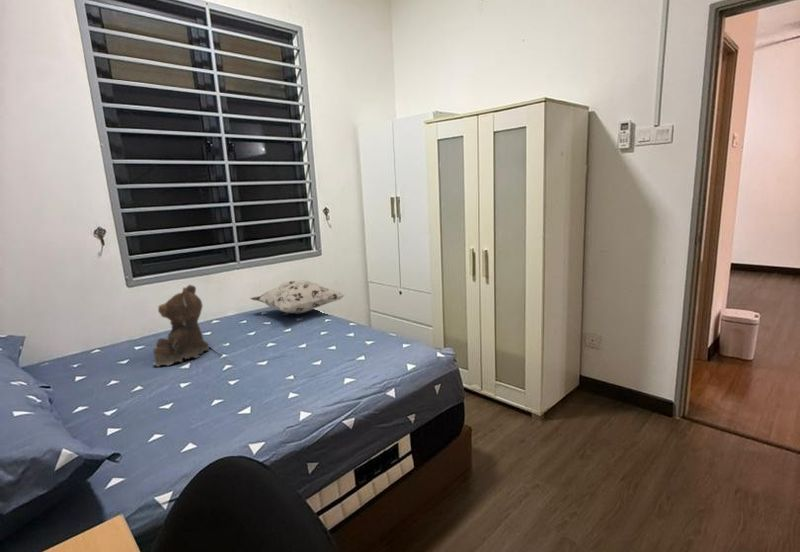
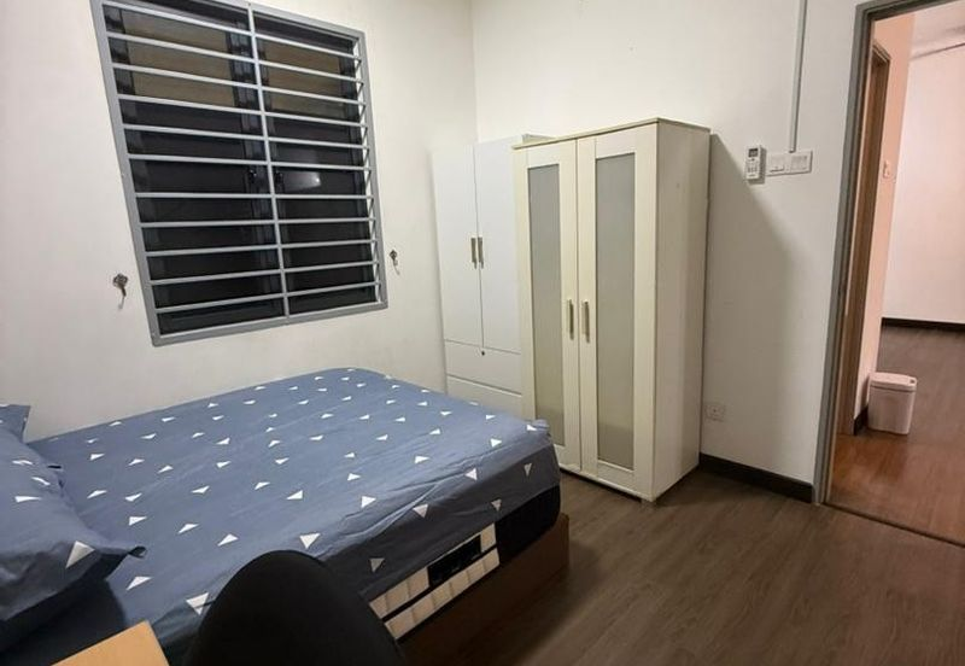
- teddy bear [152,284,210,367]
- decorative pillow [249,279,346,315]
